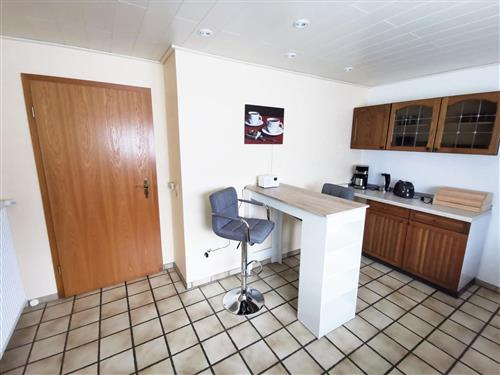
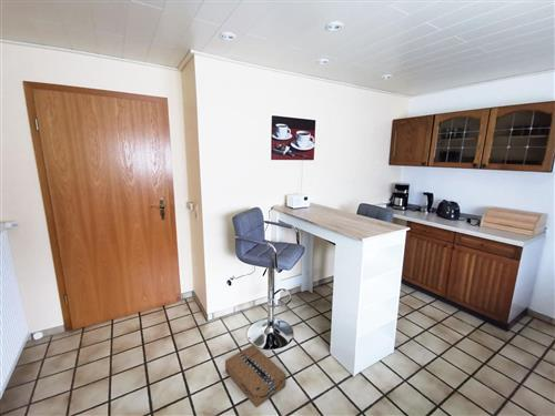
+ cardboard box [224,344,287,408]
